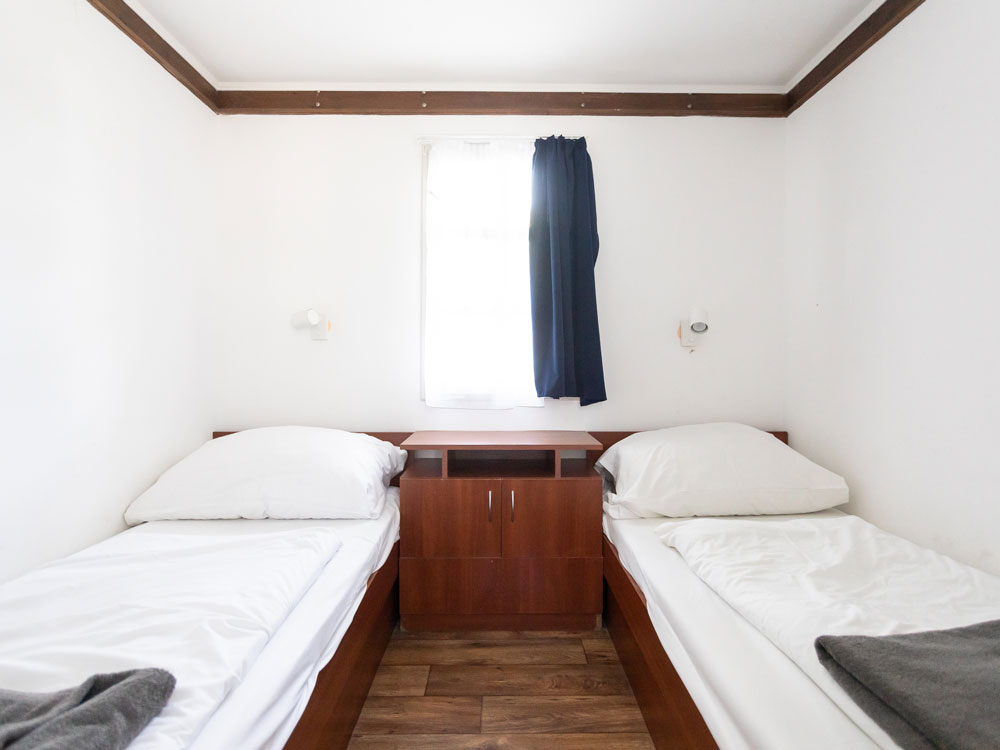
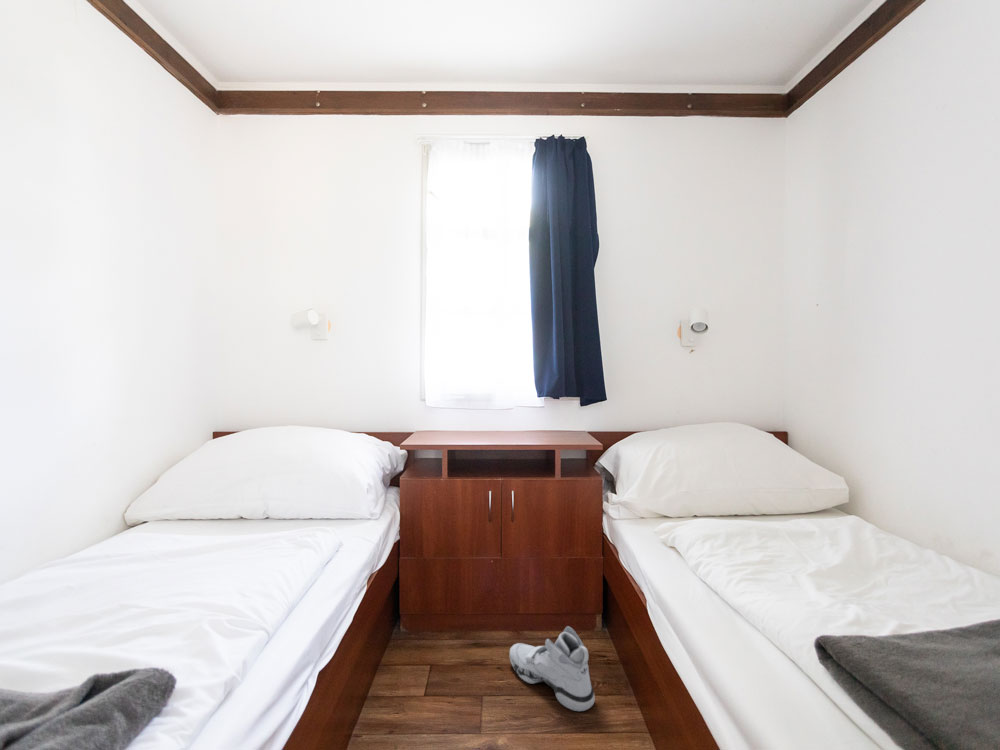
+ sneaker [509,625,596,712]
